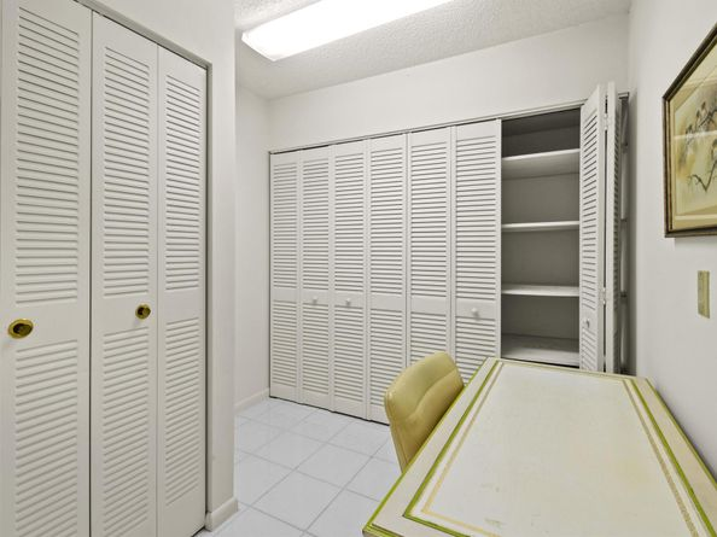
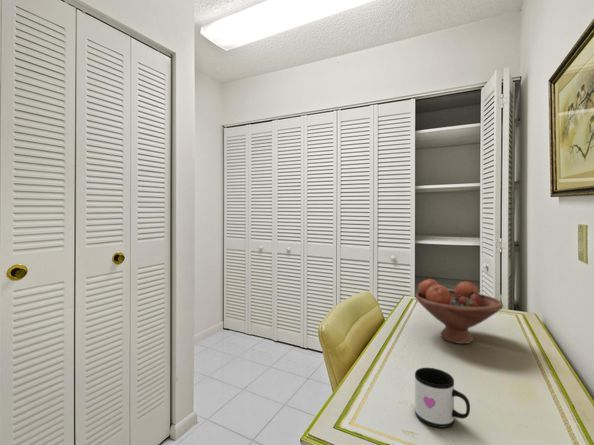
+ fruit bowl [414,278,504,345]
+ mug [414,367,471,429]
